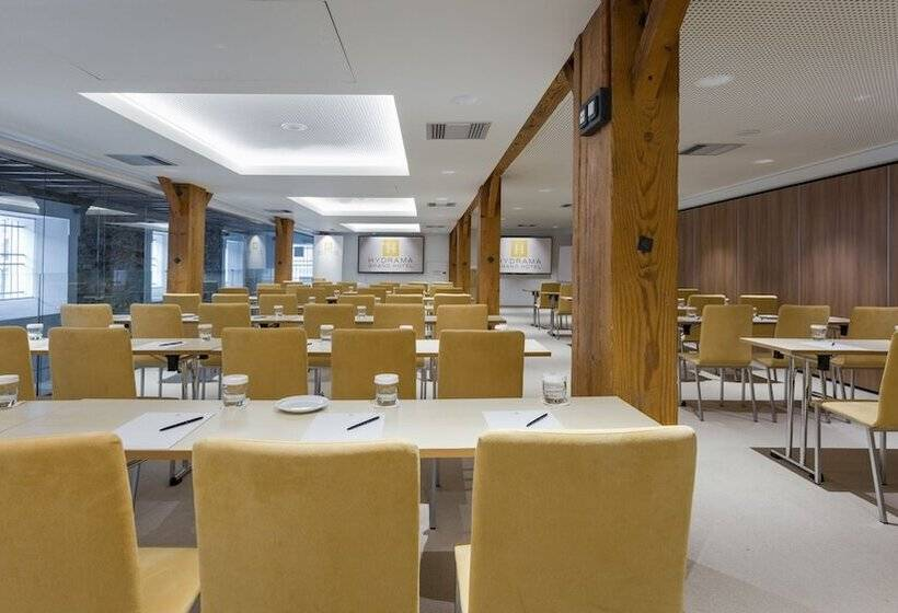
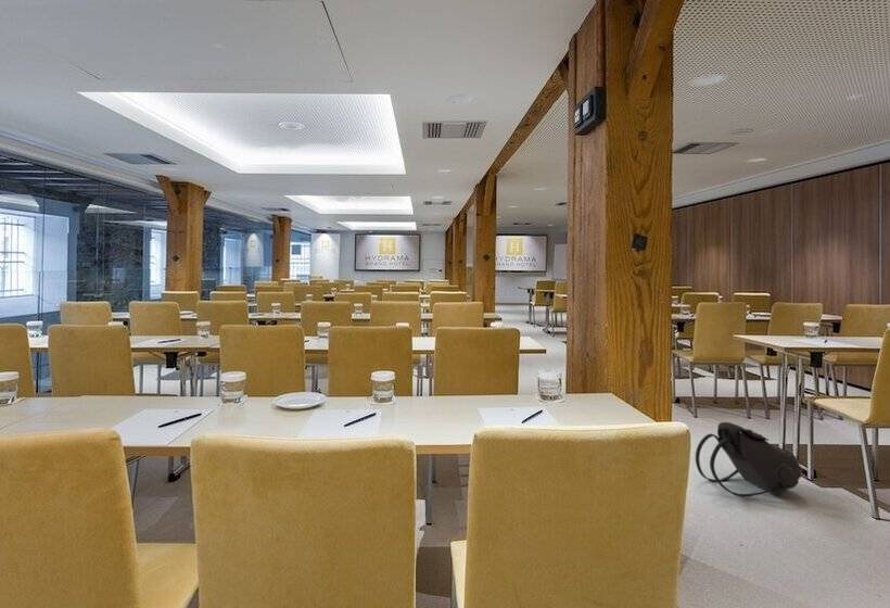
+ backpack [695,421,802,498]
